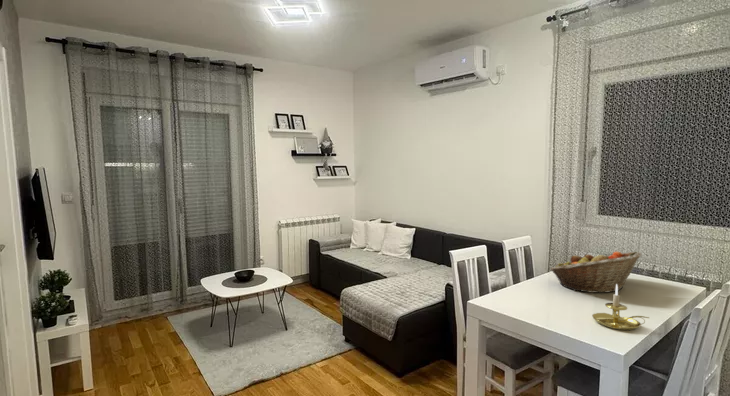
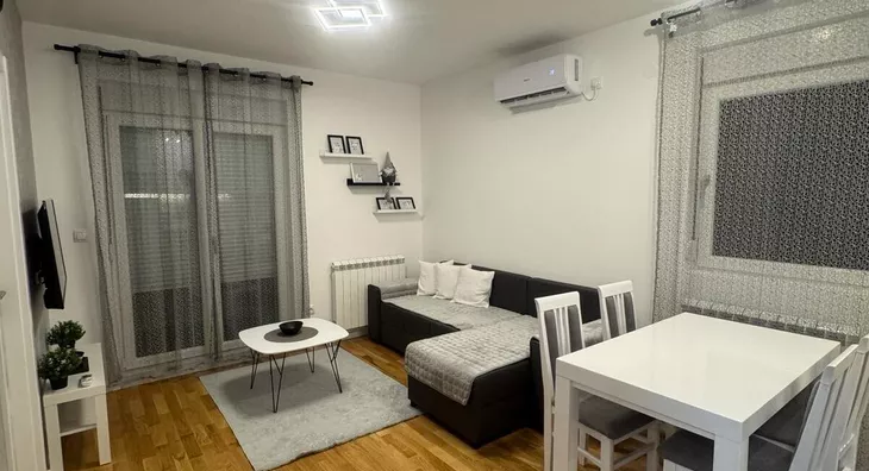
- candle holder [591,284,650,331]
- fruit basket [549,250,642,294]
